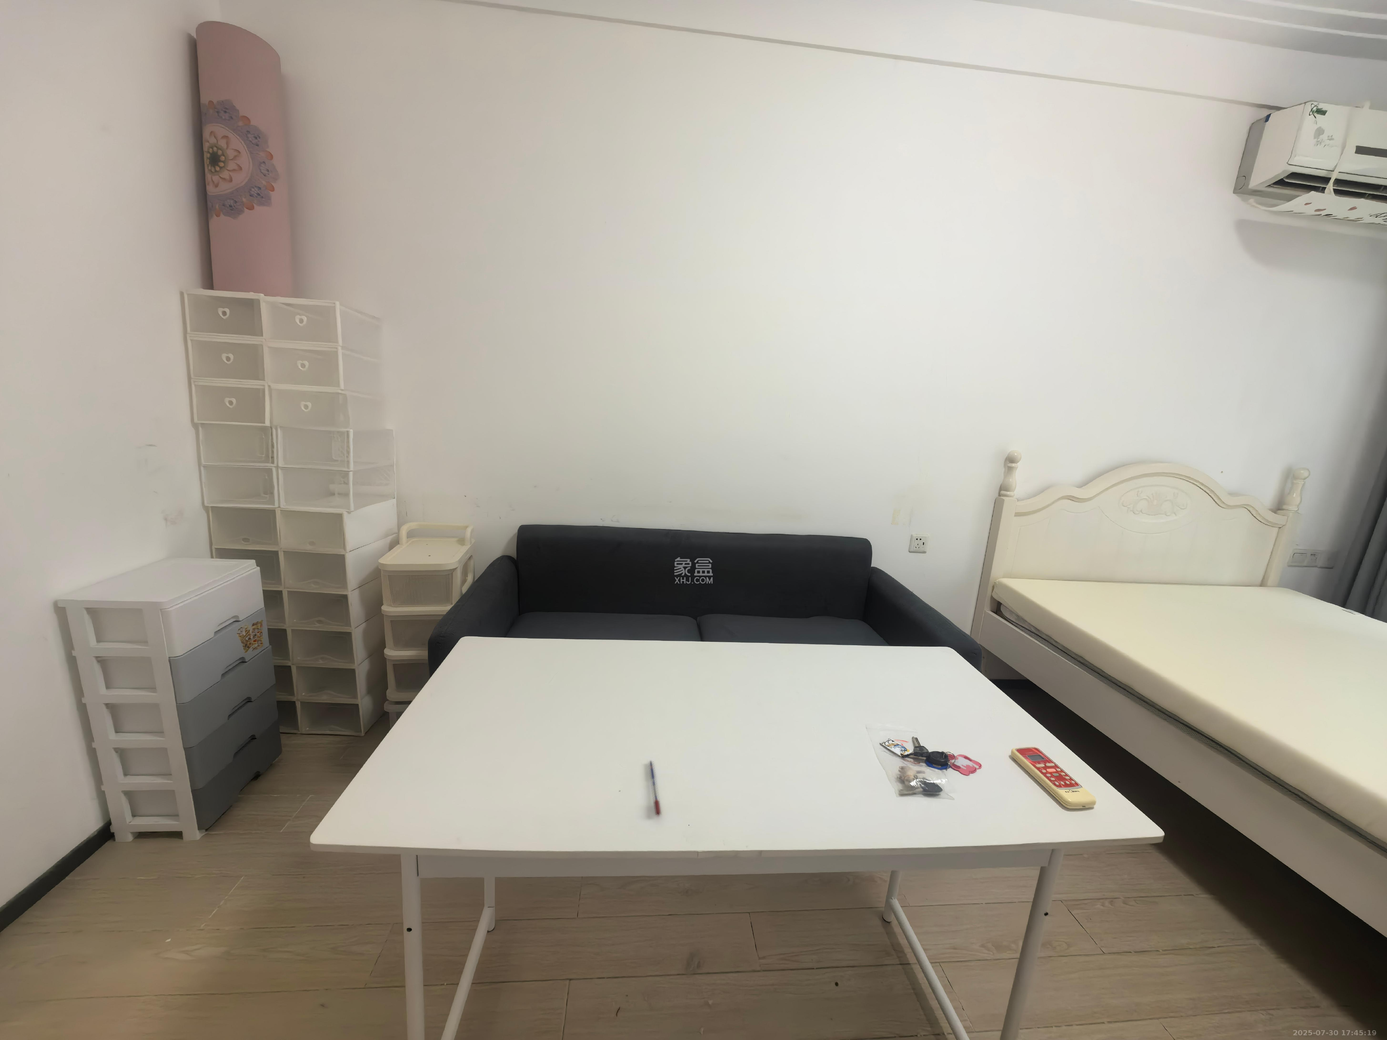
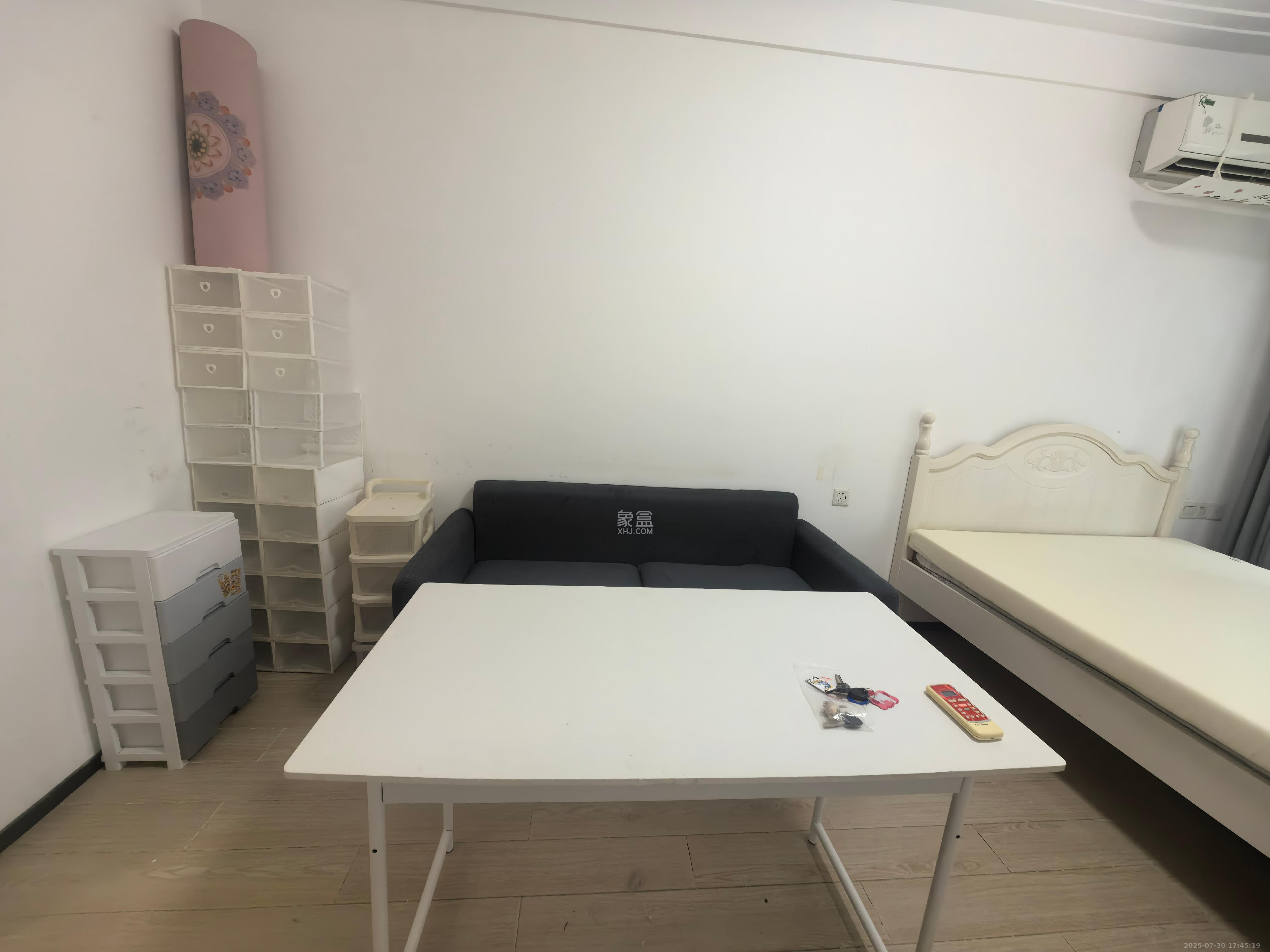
- pen [648,760,662,816]
